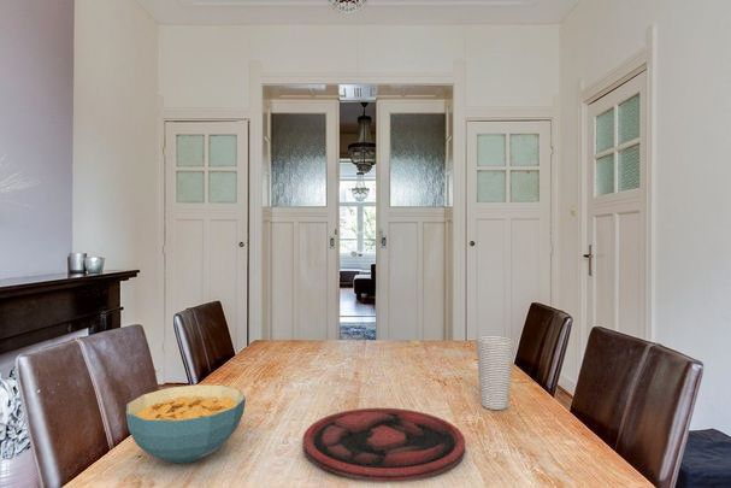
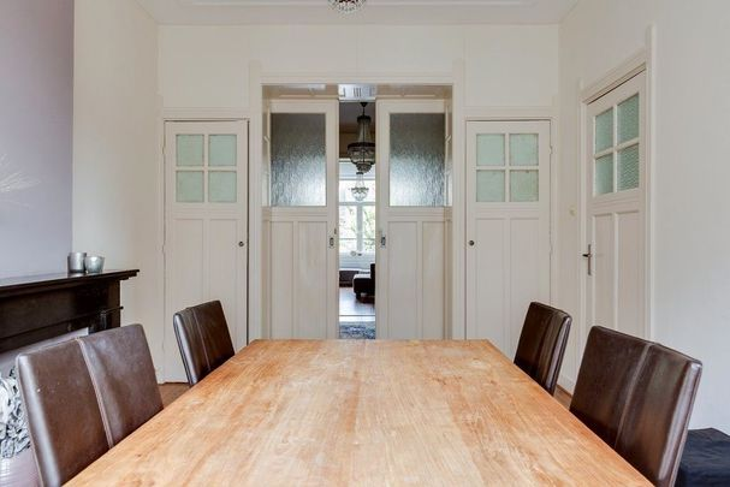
- cereal bowl [125,383,247,465]
- cup [474,335,514,411]
- plate [302,407,466,483]
